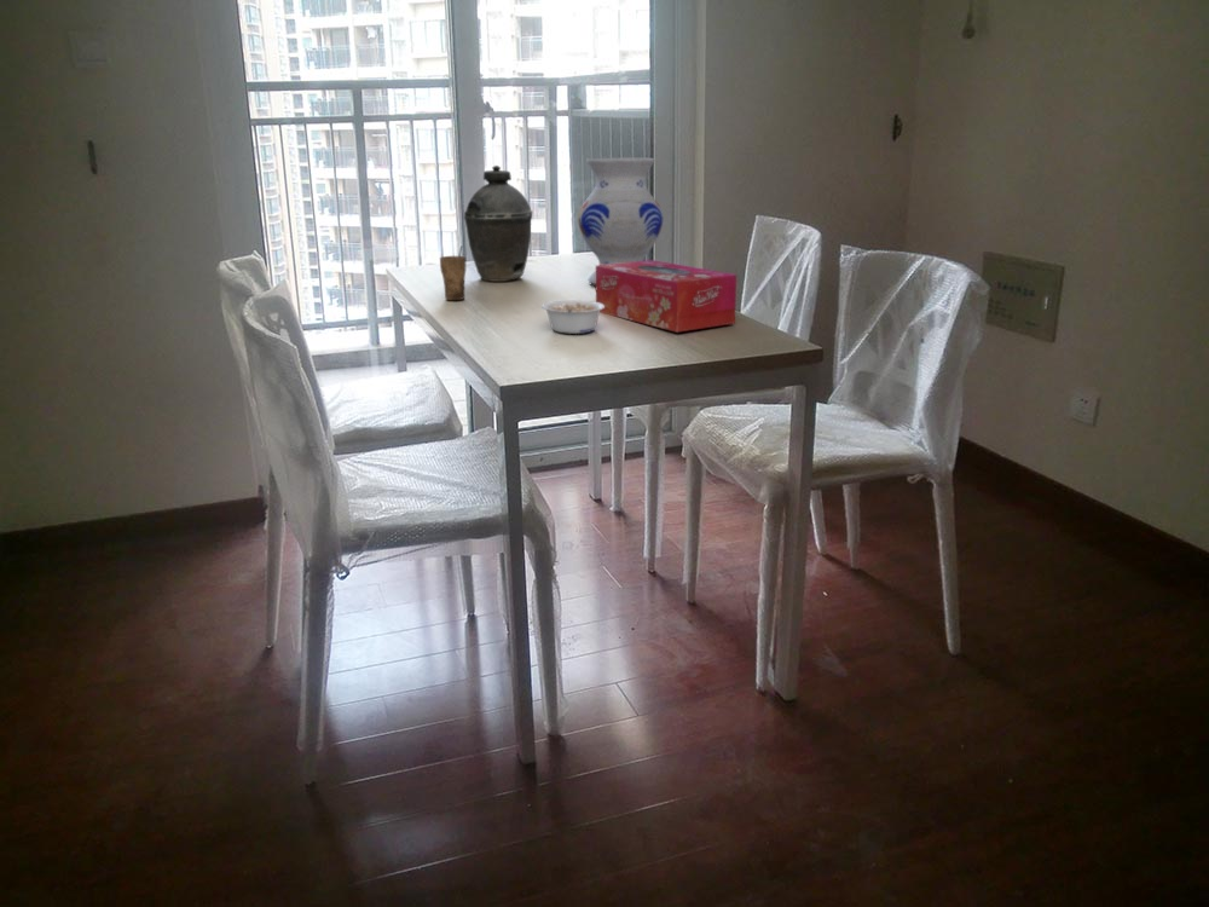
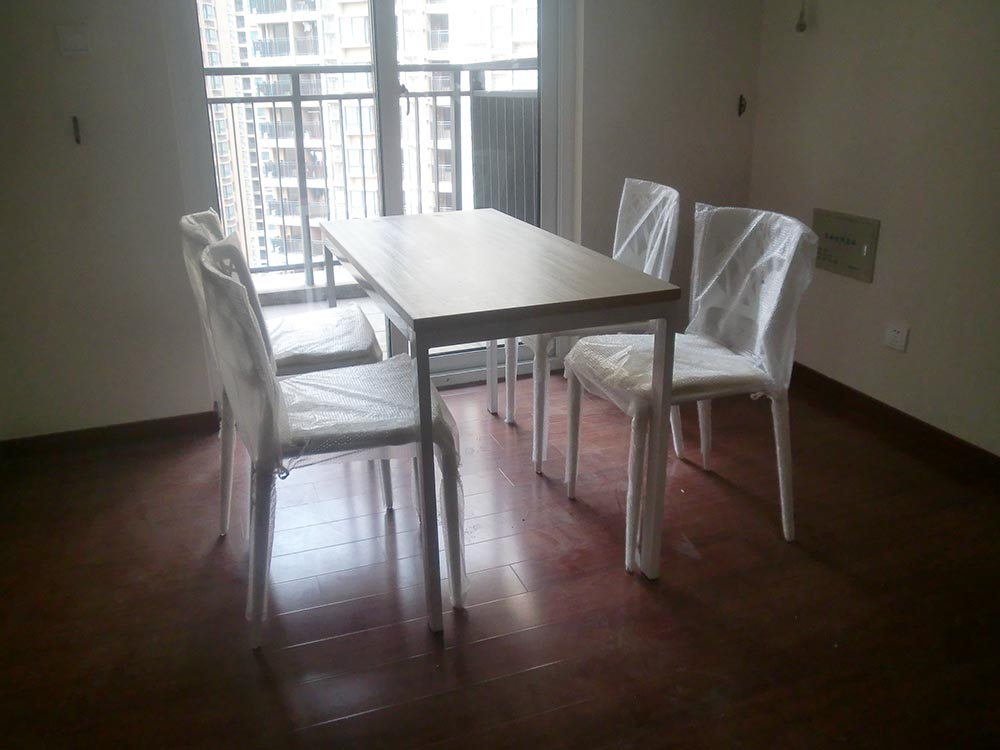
- tissue box [595,259,737,334]
- vase [577,156,665,285]
- kettle [463,164,534,283]
- cup [439,244,468,301]
- legume [540,299,604,335]
